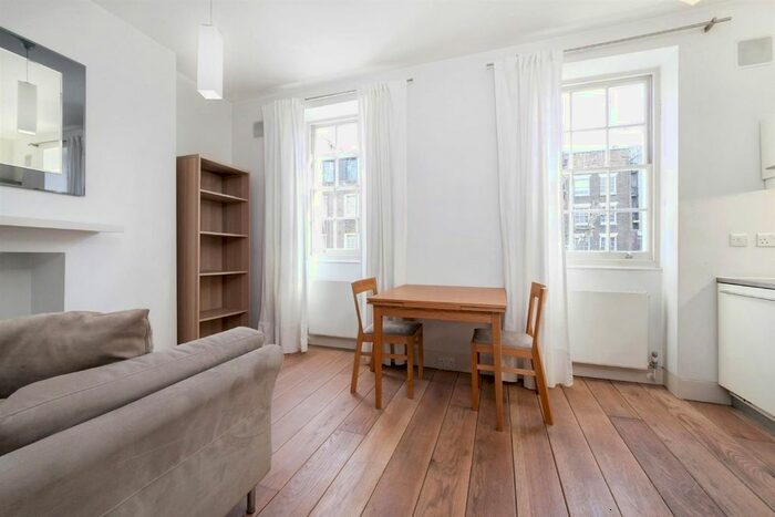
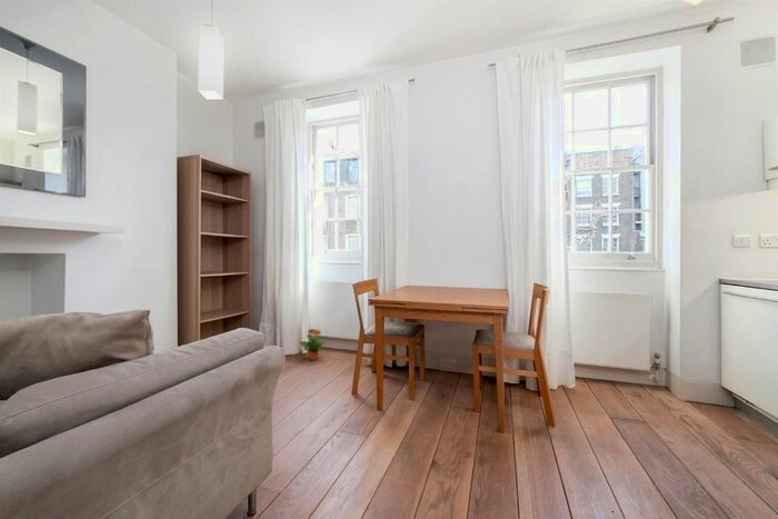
+ potted plant [298,328,326,361]
